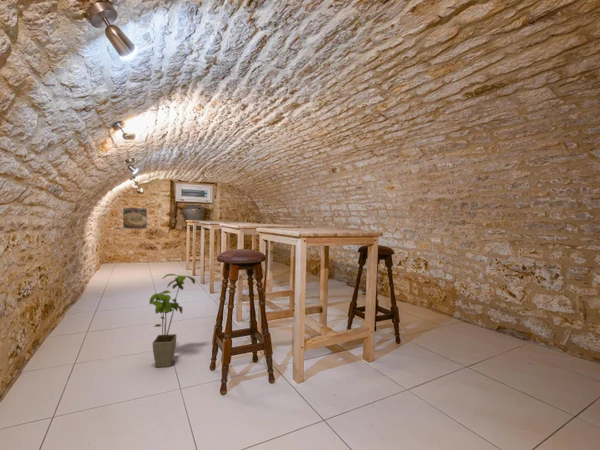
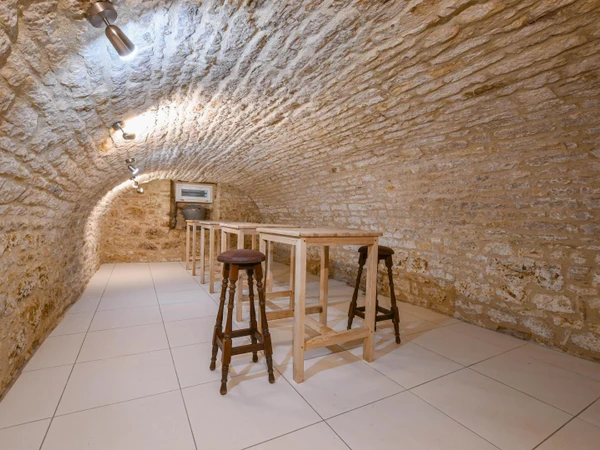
- house plant [149,273,196,368]
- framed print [122,207,148,230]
